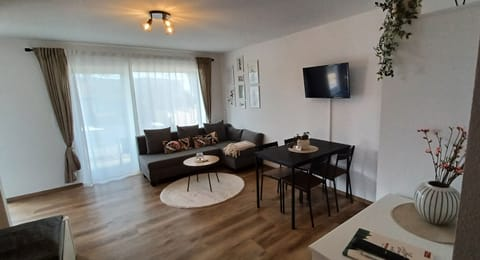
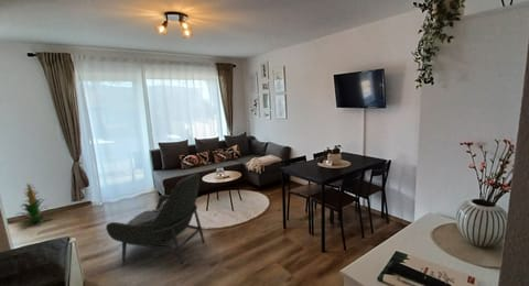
+ armchair [105,173,205,266]
+ indoor plant [14,182,55,229]
